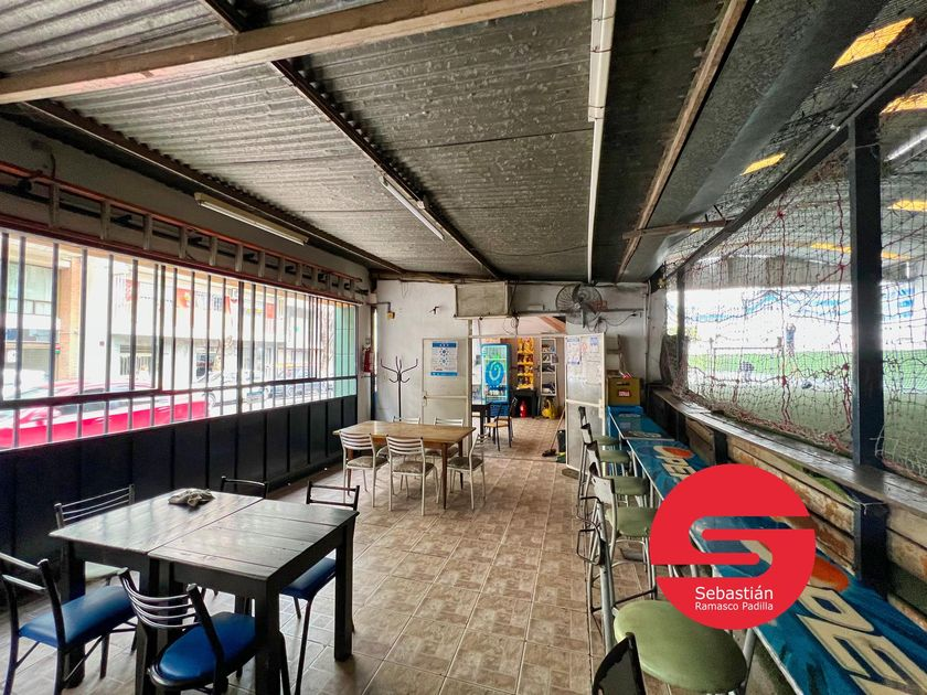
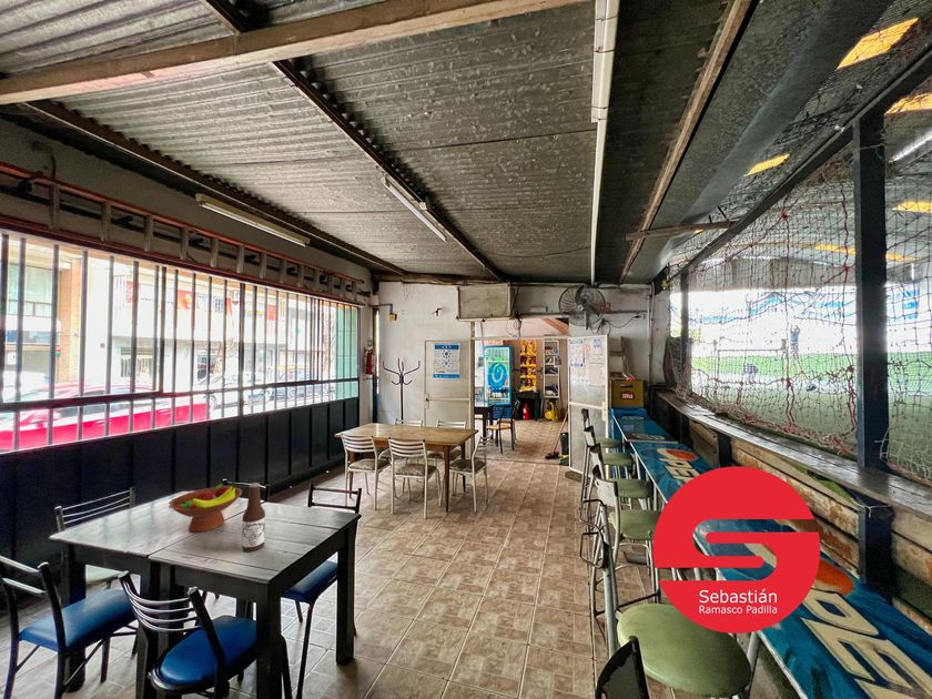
+ root beer bottle [241,482,266,553]
+ fruit bowl [169,482,243,534]
